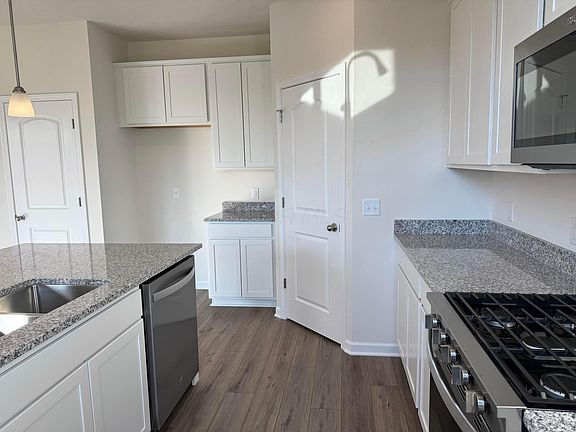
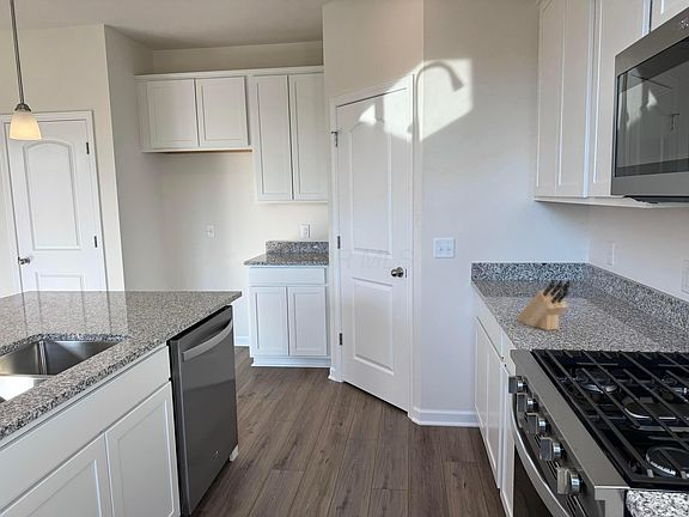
+ knife block [516,279,573,332]
